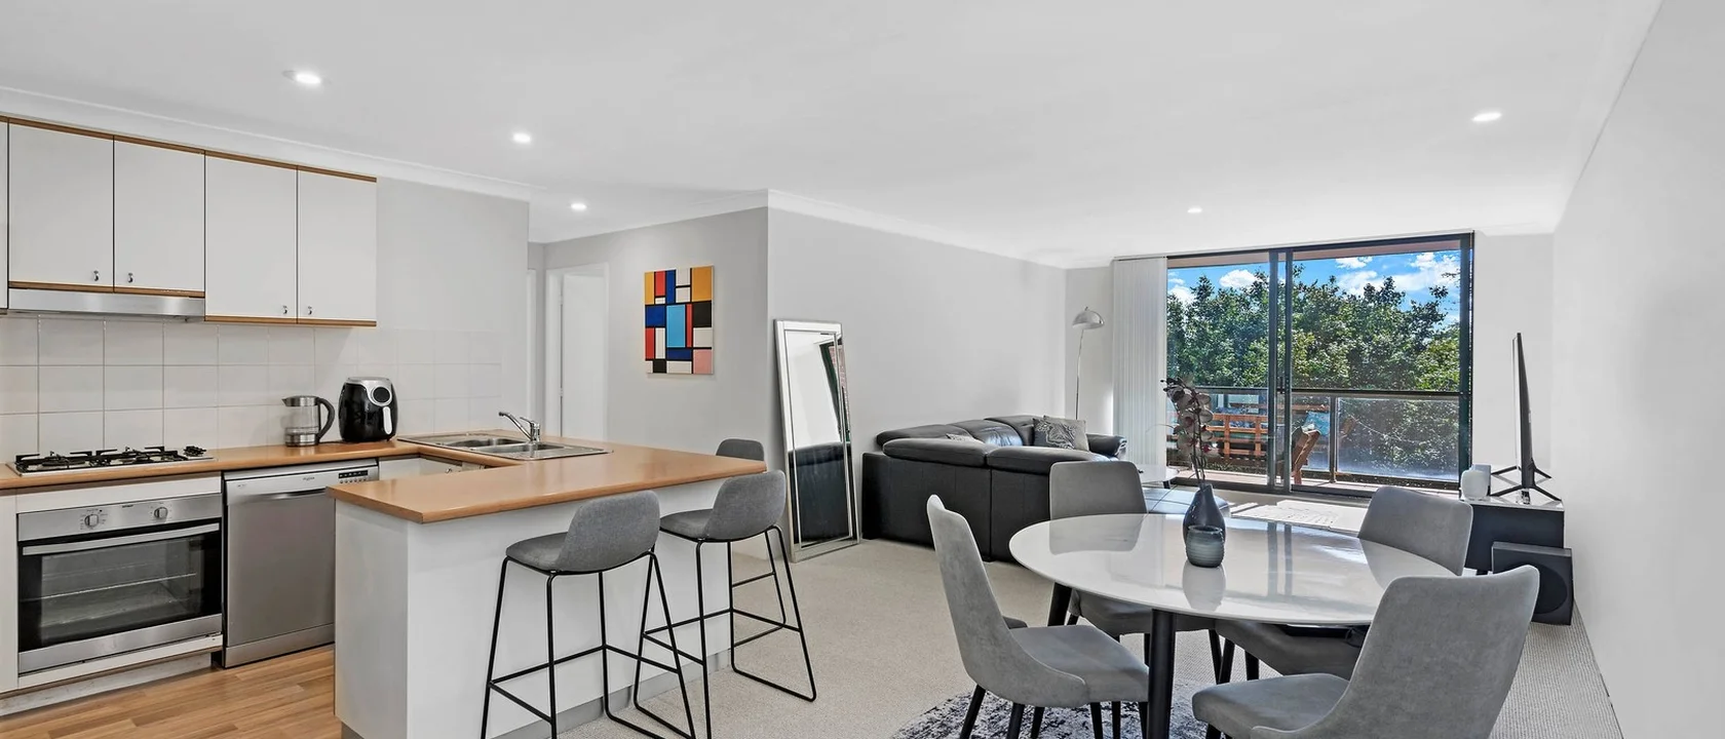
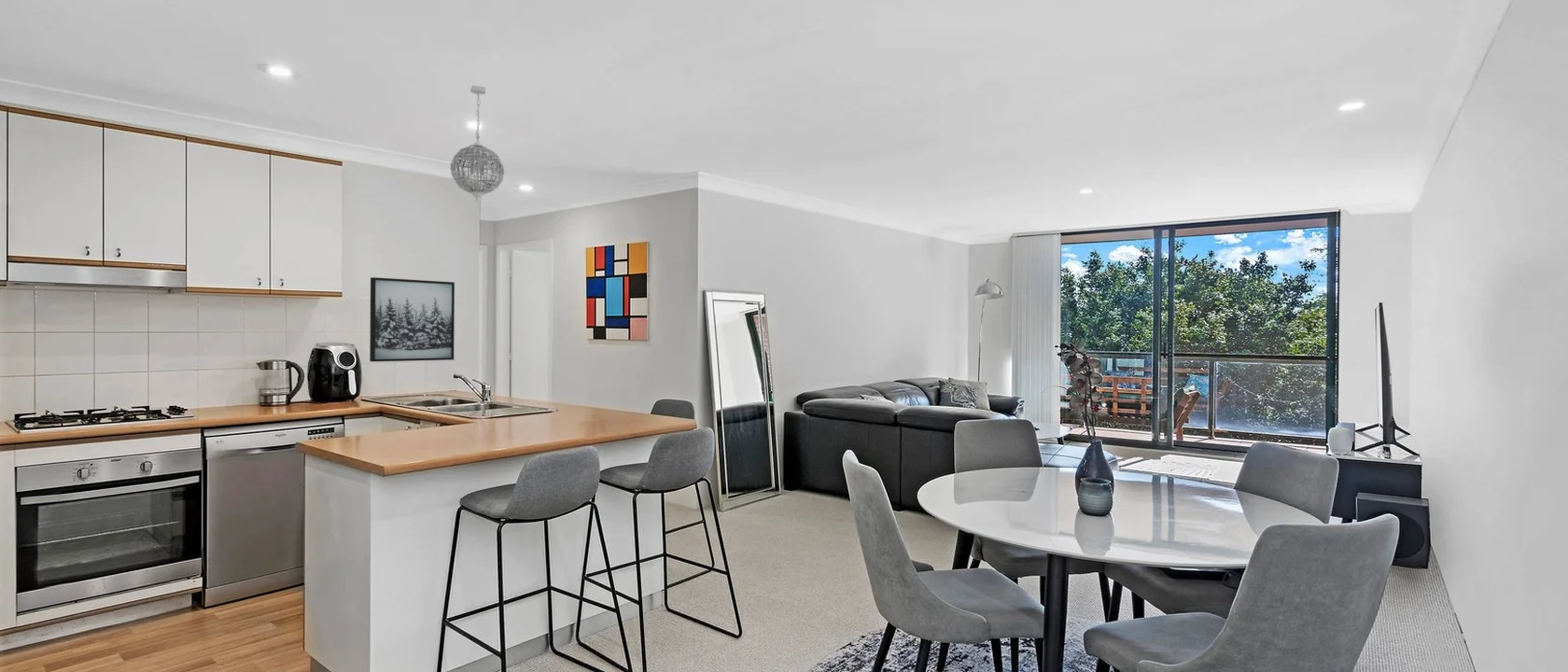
+ wall art [369,276,455,363]
+ pendant light [449,84,505,203]
